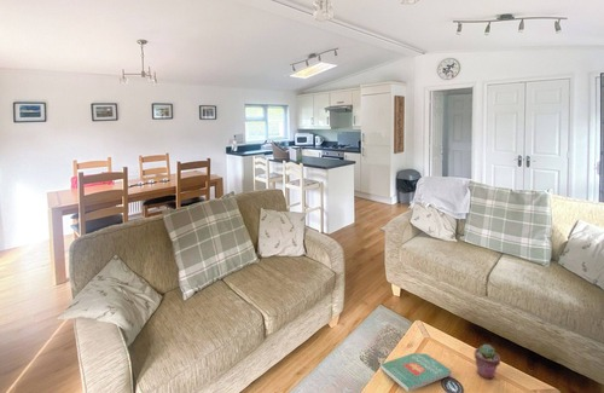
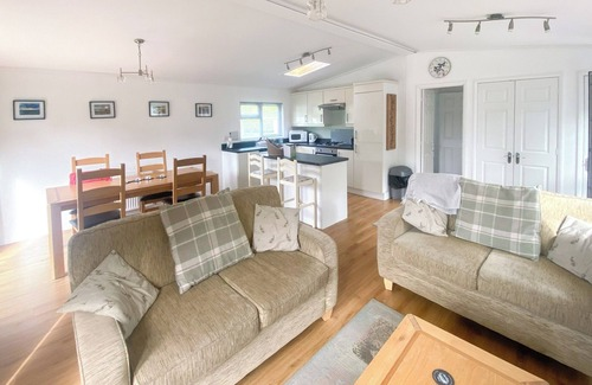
- book [379,352,453,393]
- potted succulent [472,343,501,380]
